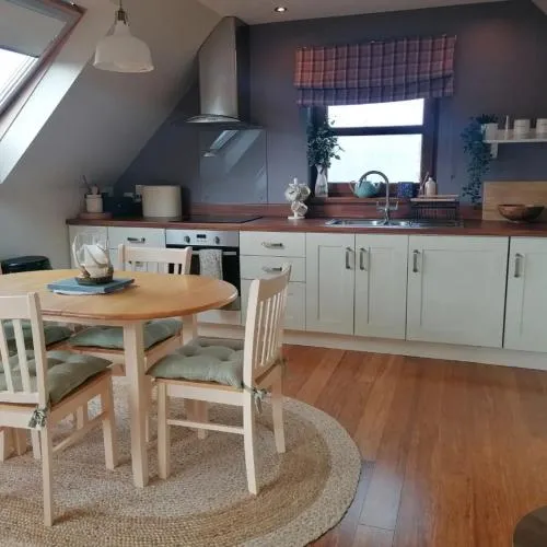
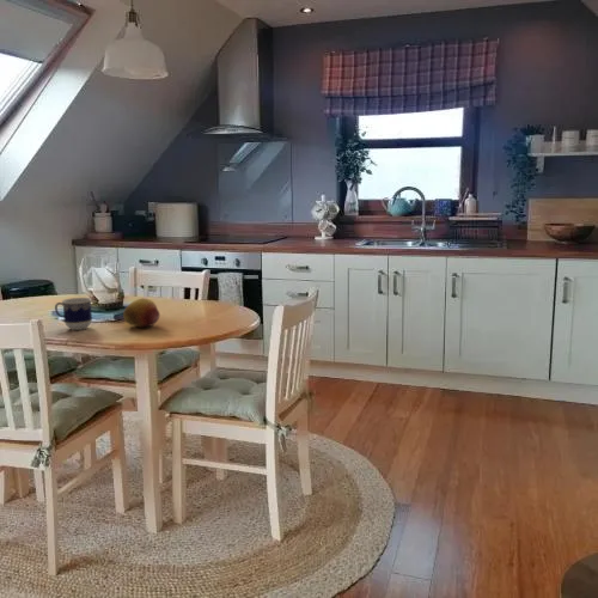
+ fruit [122,298,161,328]
+ cup [54,297,93,331]
